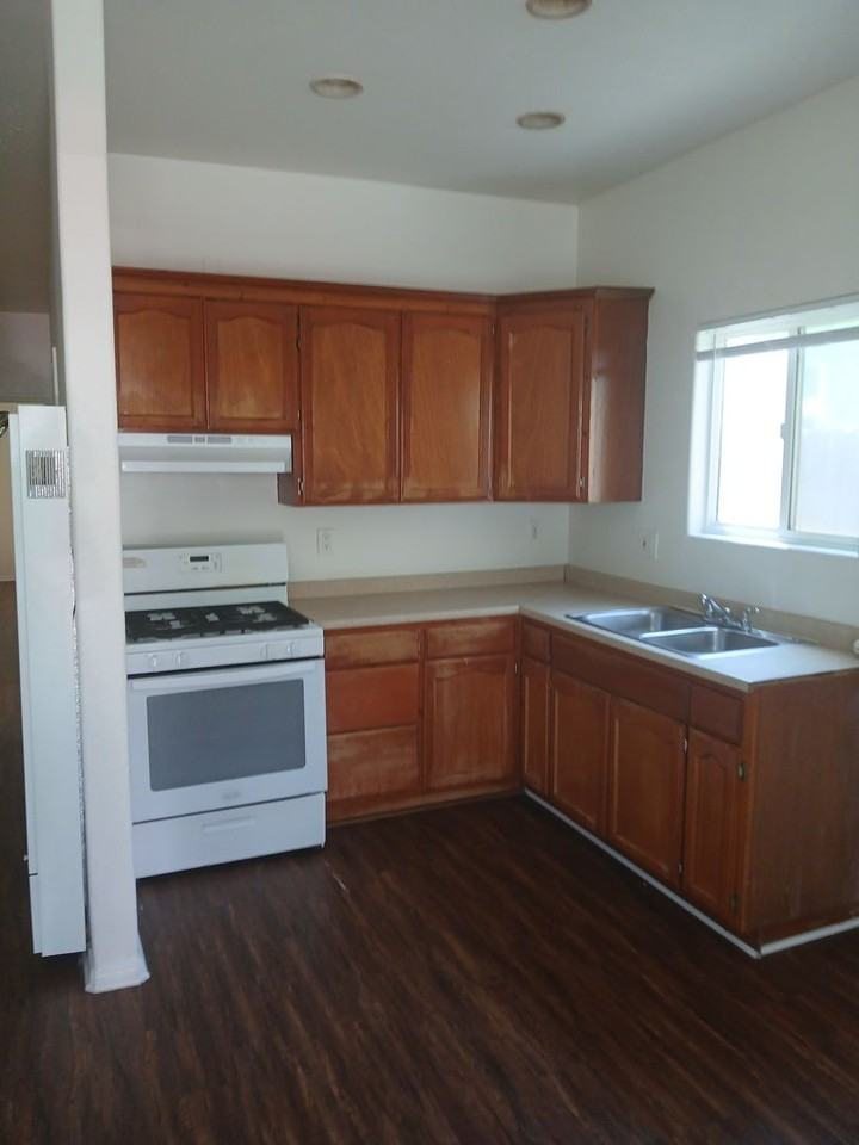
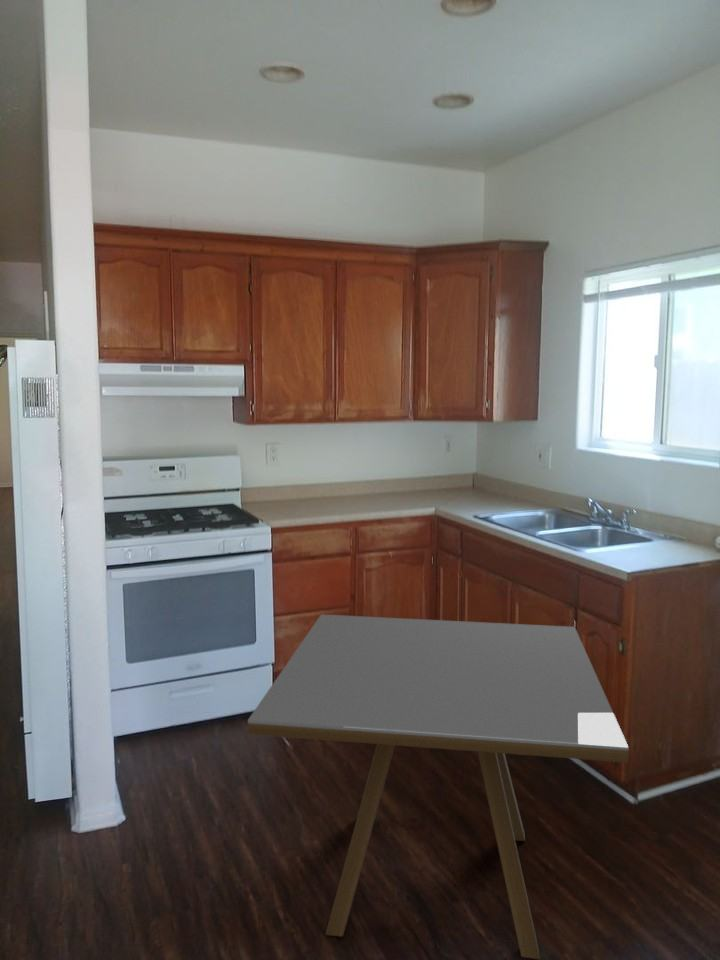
+ dining table [247,613,630,960]
